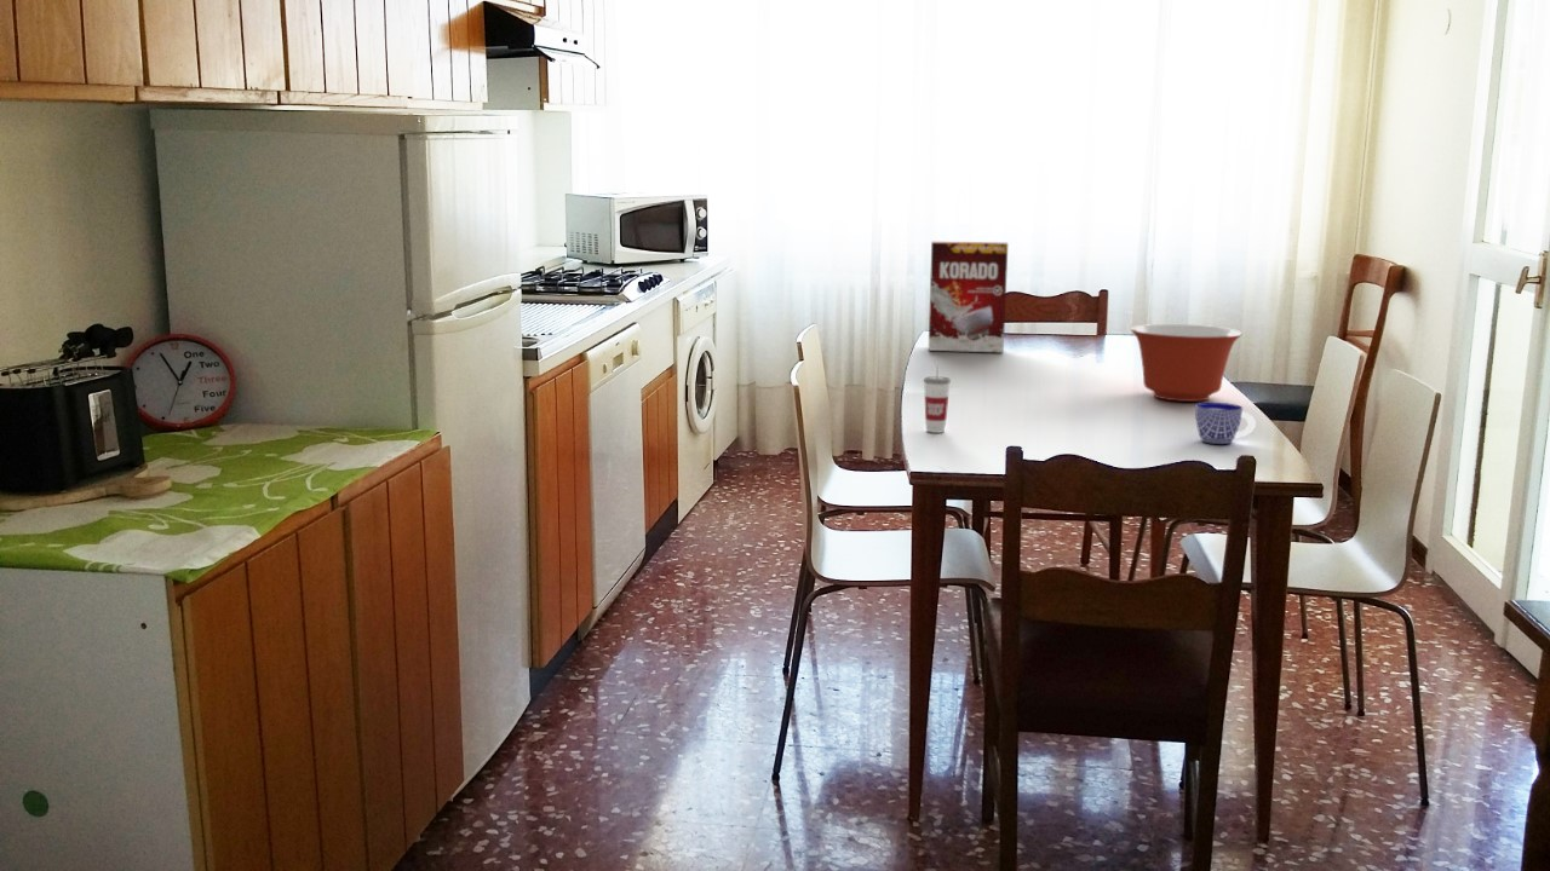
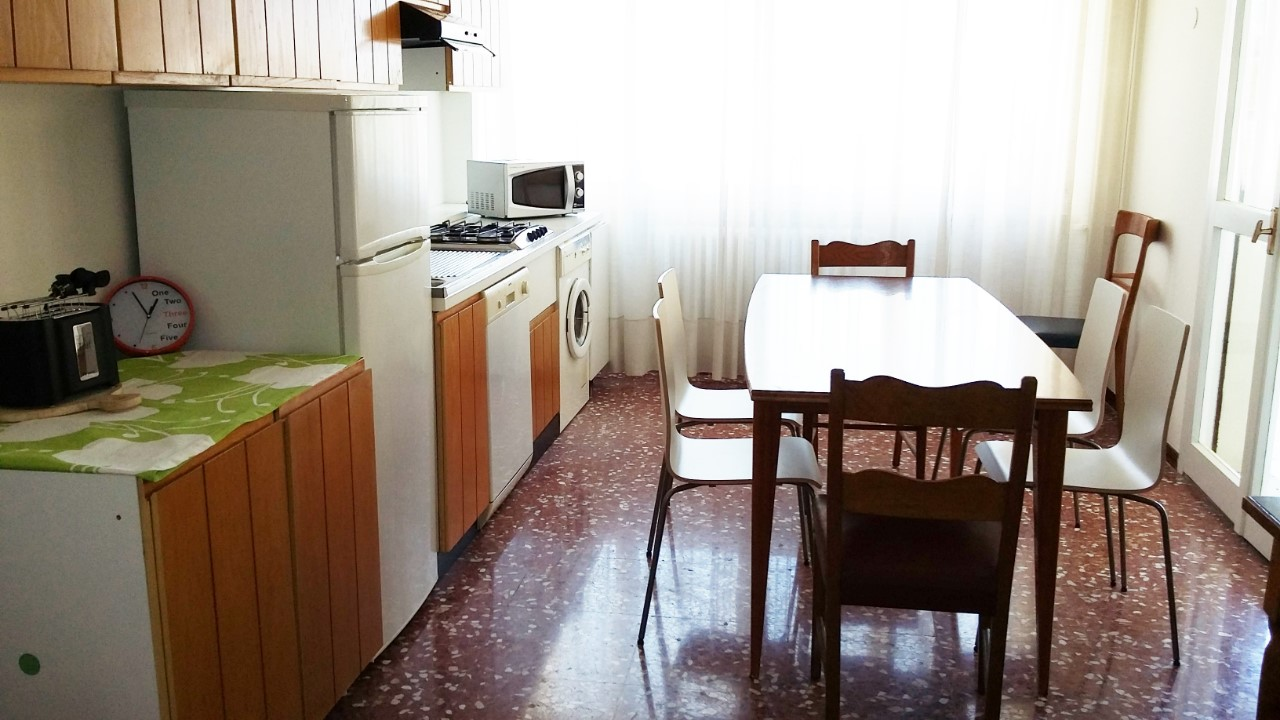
- cereal box [928,241,1009,353]
- cup [1194,402,1257,445]
- mixing bowl [1130,323,1244,403]
- cup [923,359,952,434]
